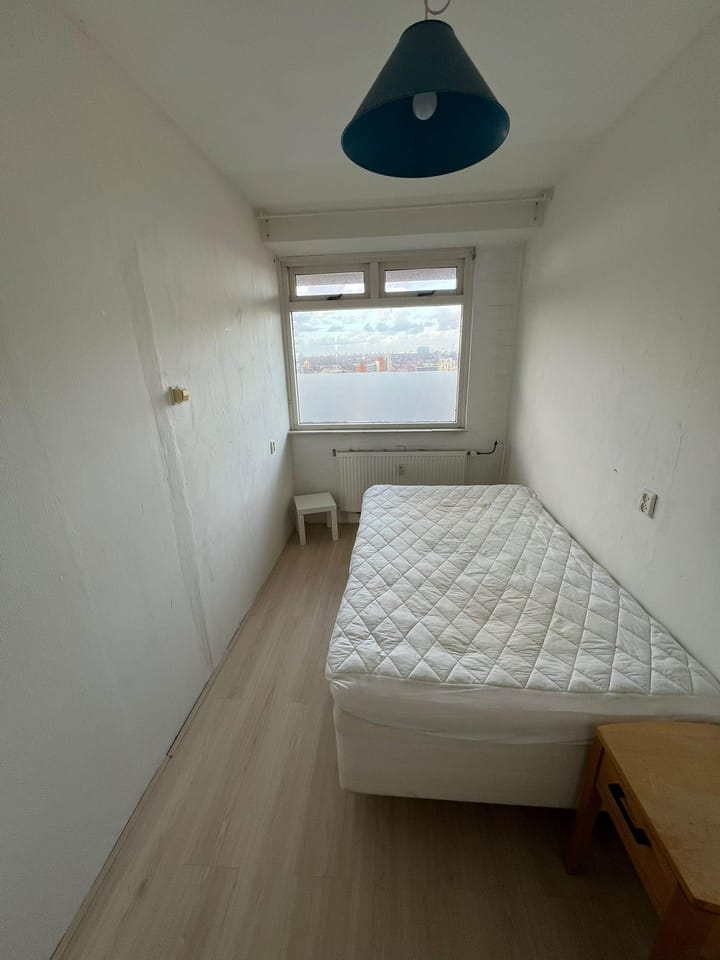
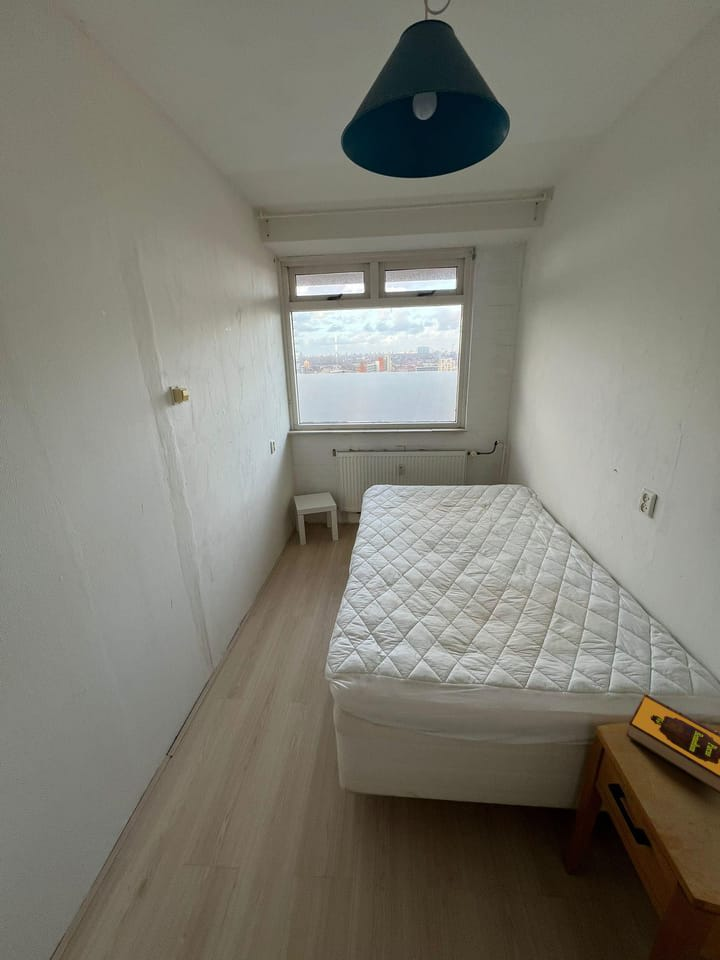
+ hardback book [625,692,720,794]
